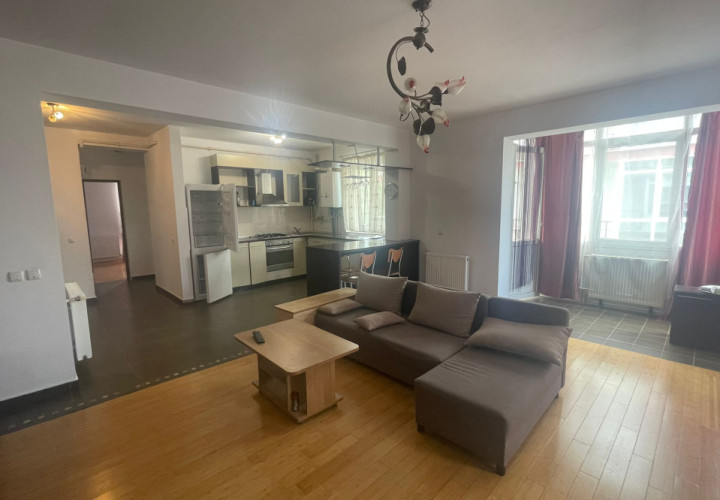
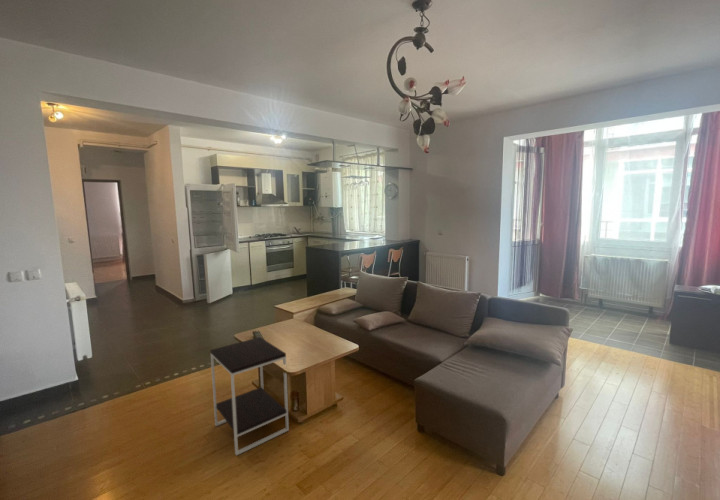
+ side table [209,336,290,457]
